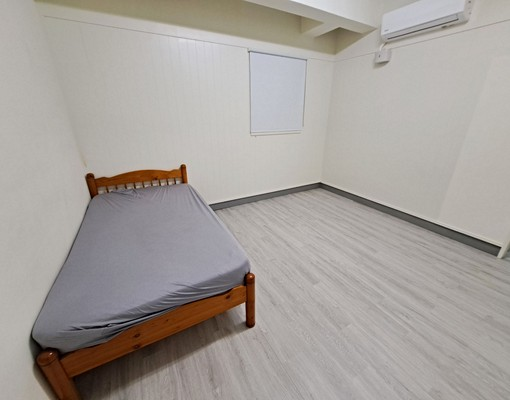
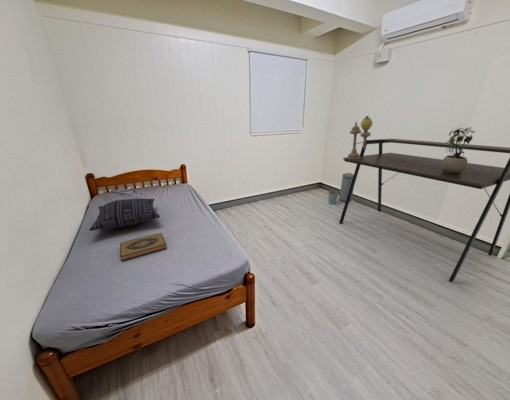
+ desk [338,138,510,283]
+ hardback book [119,232,167,262]
+ pillow [88,197,161,232]
+ potted plant [441,124,476,175]
+ trash can [328,172,355,205]
+ table lamp [346,115,373,159]
